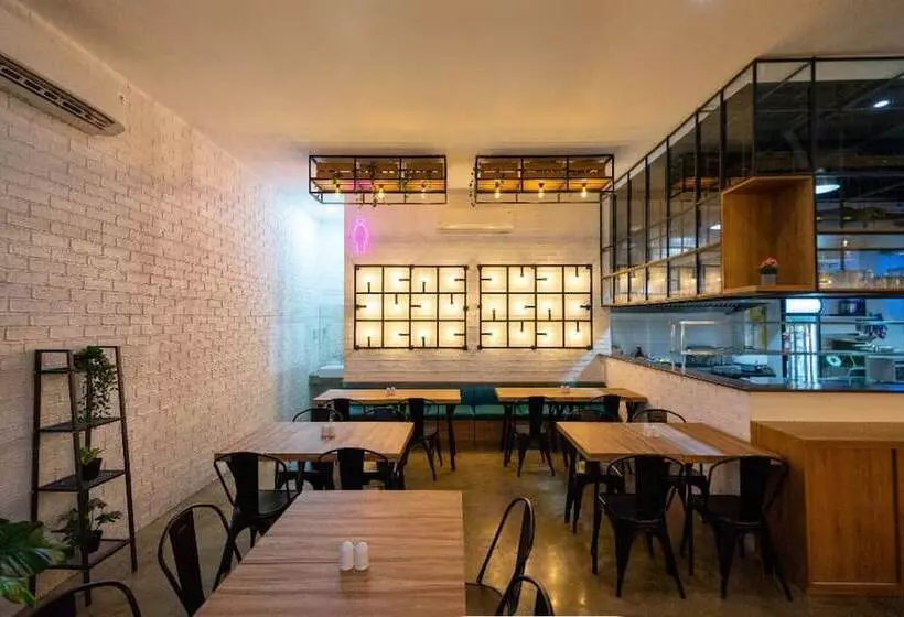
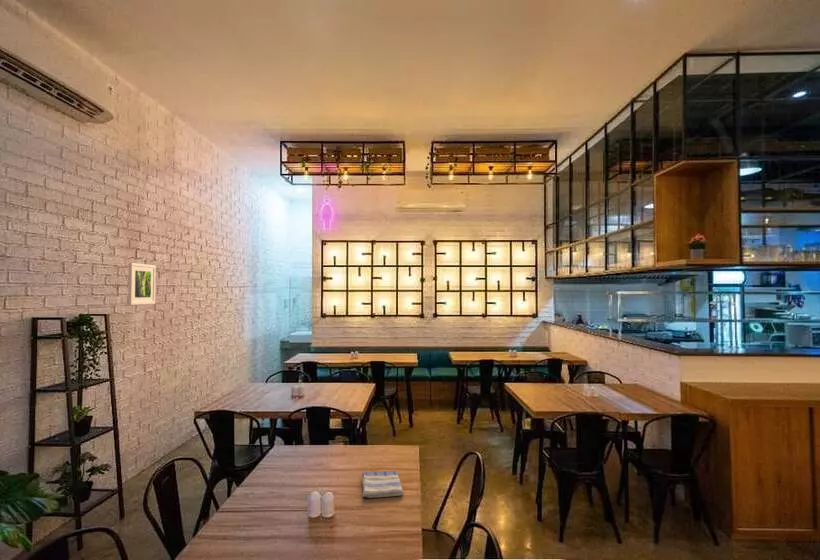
+ dish towel [361,470,404,499]
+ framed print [127,262,157,306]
